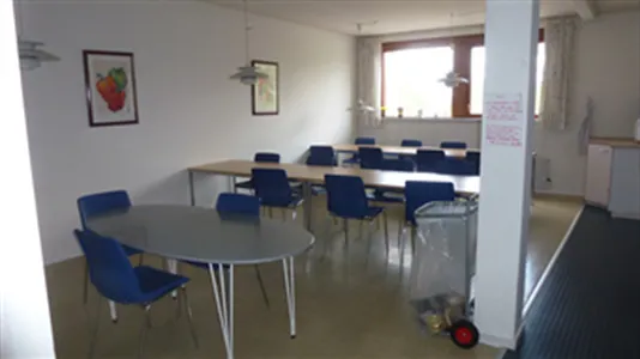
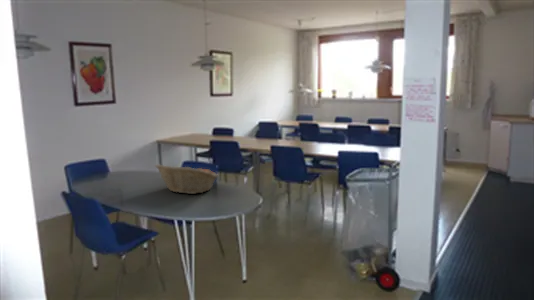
+ fruit basket [154,163,219,195]
